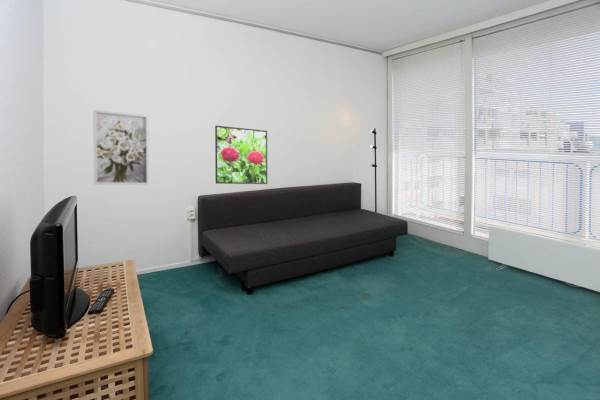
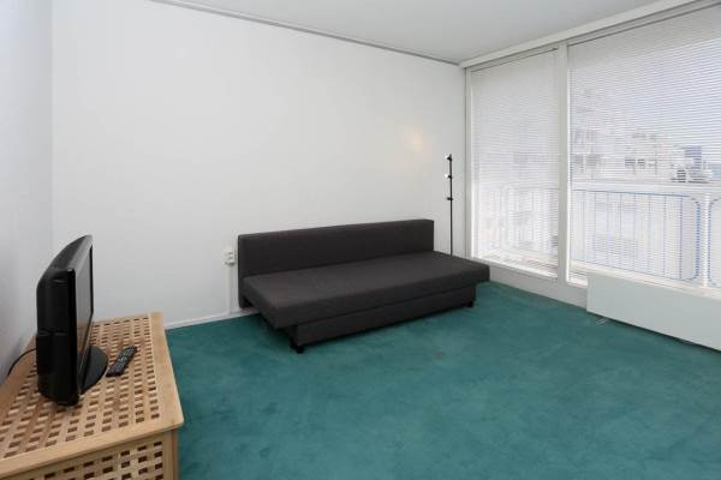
- wall art [92,109,150,186]
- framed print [214,125,268,185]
